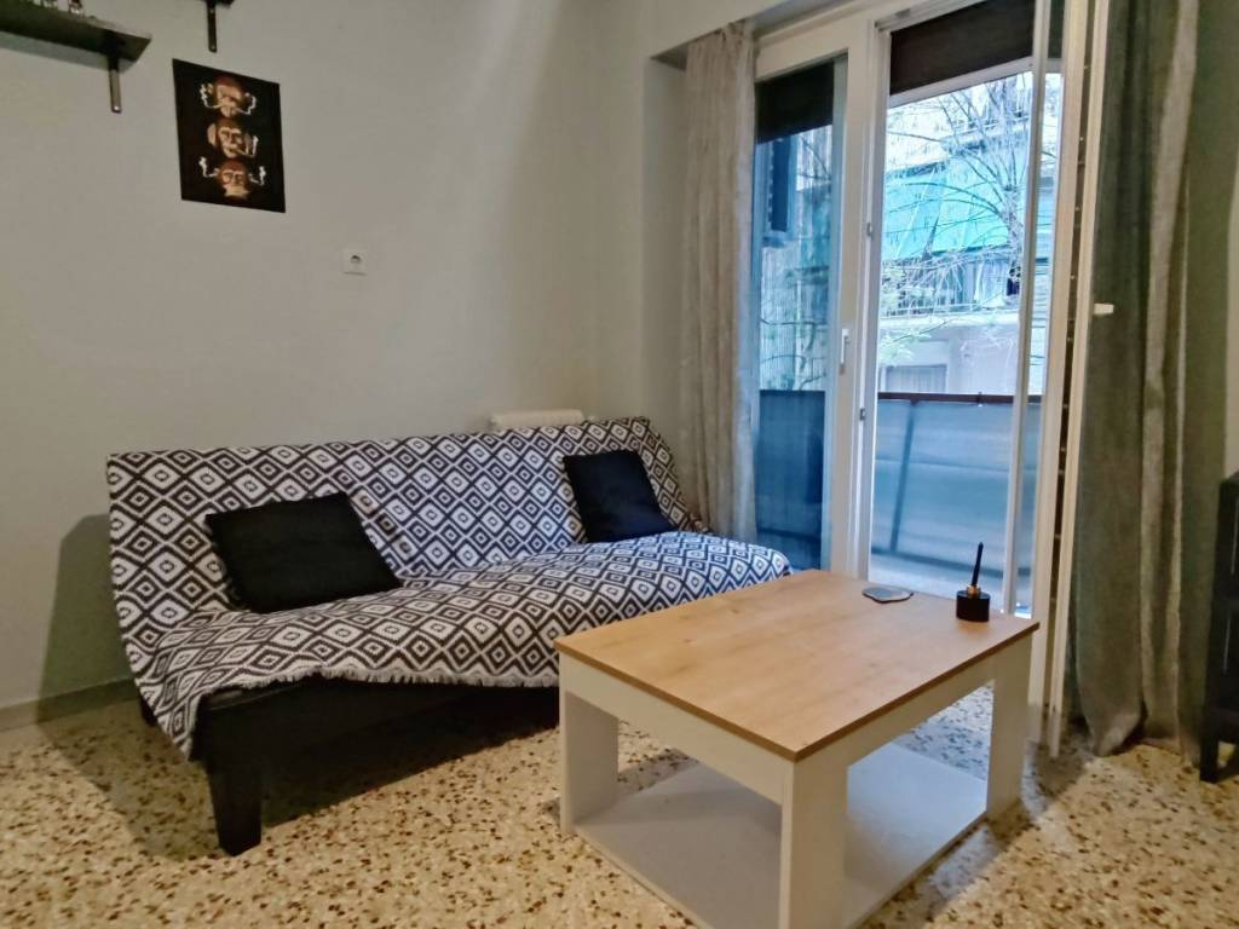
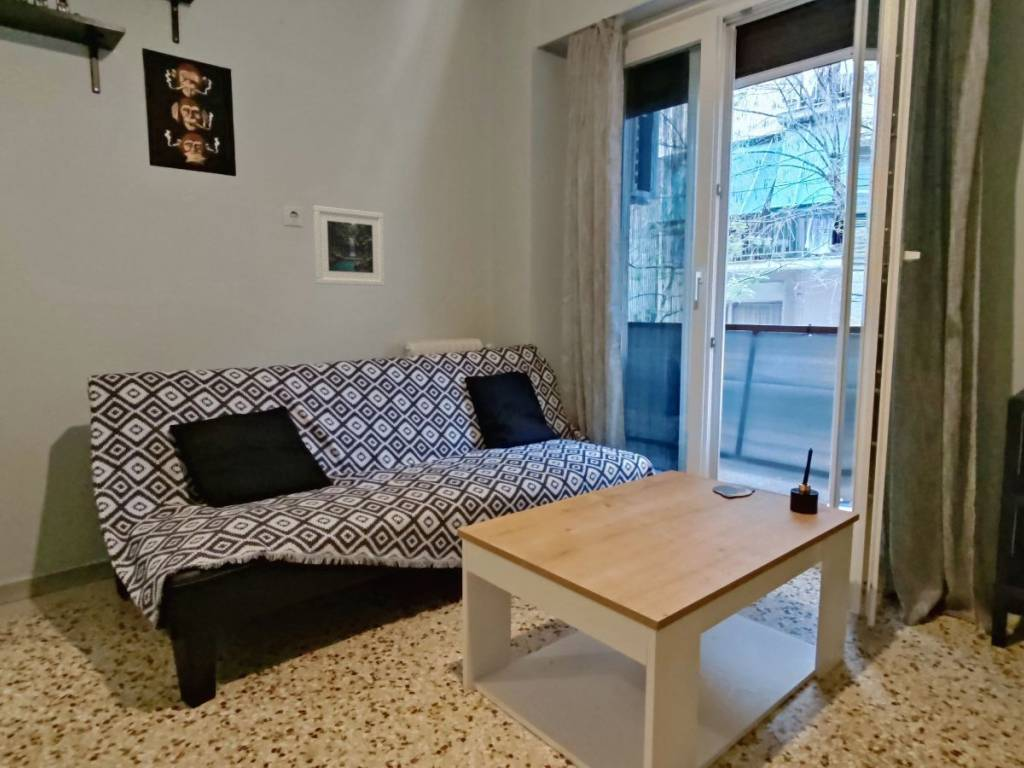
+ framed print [312,205,386,287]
